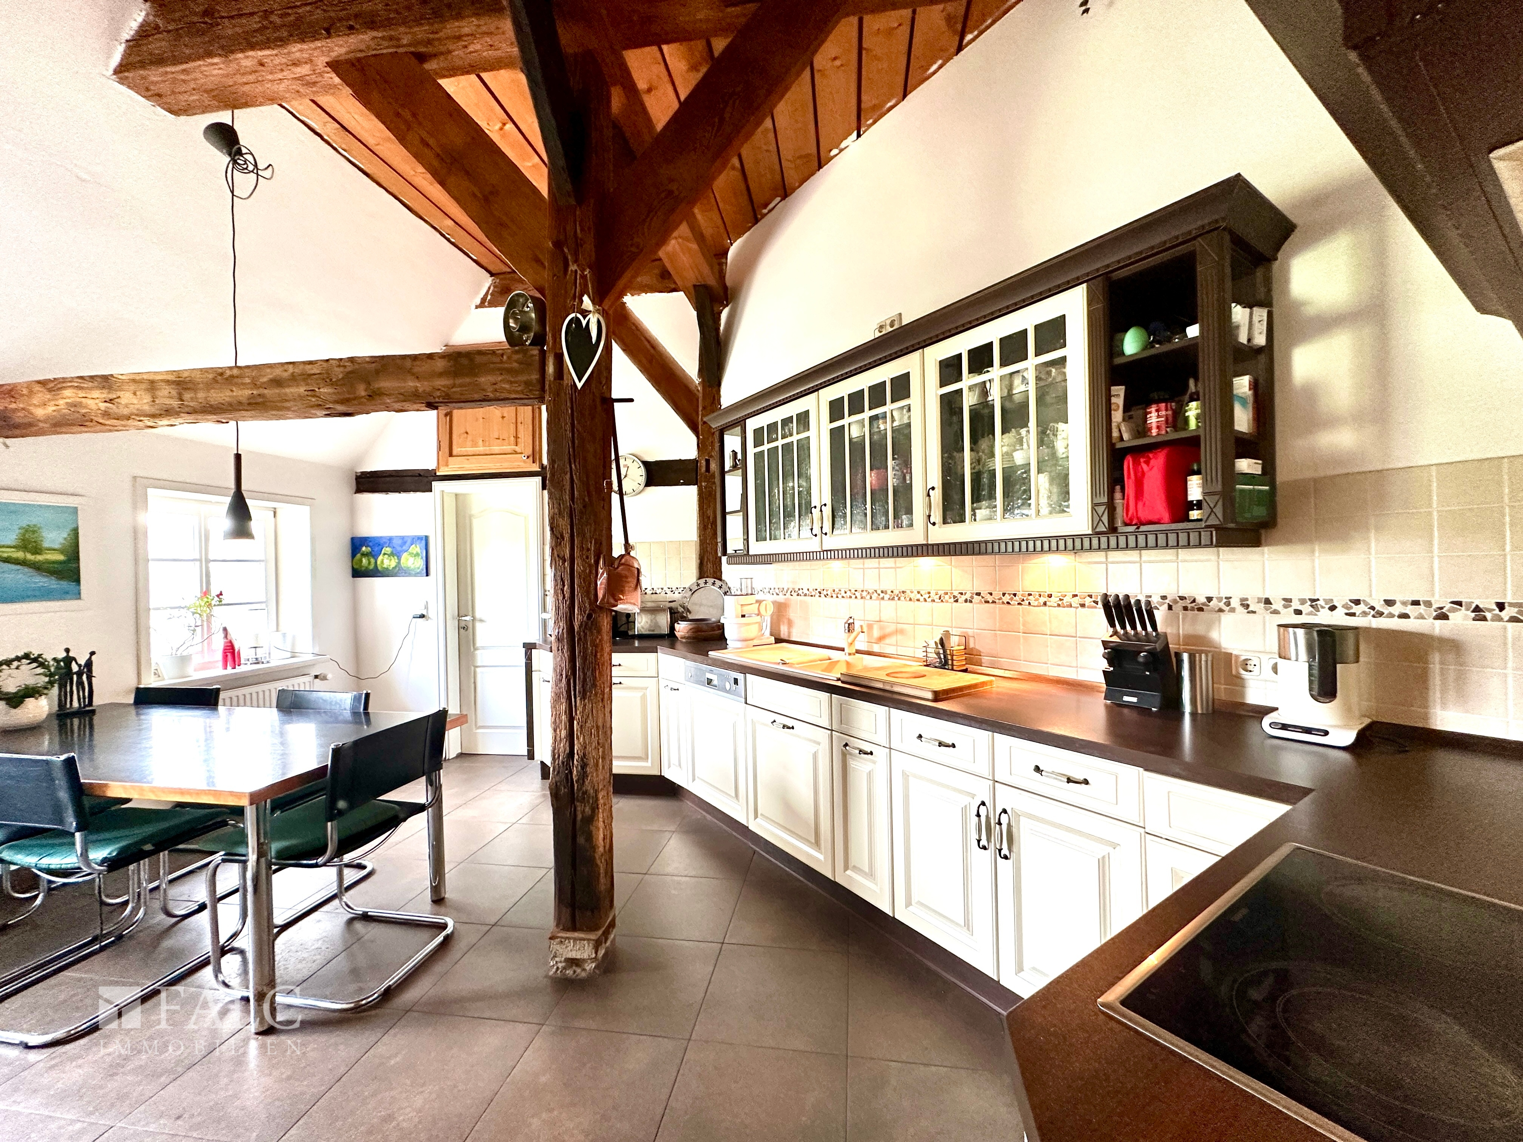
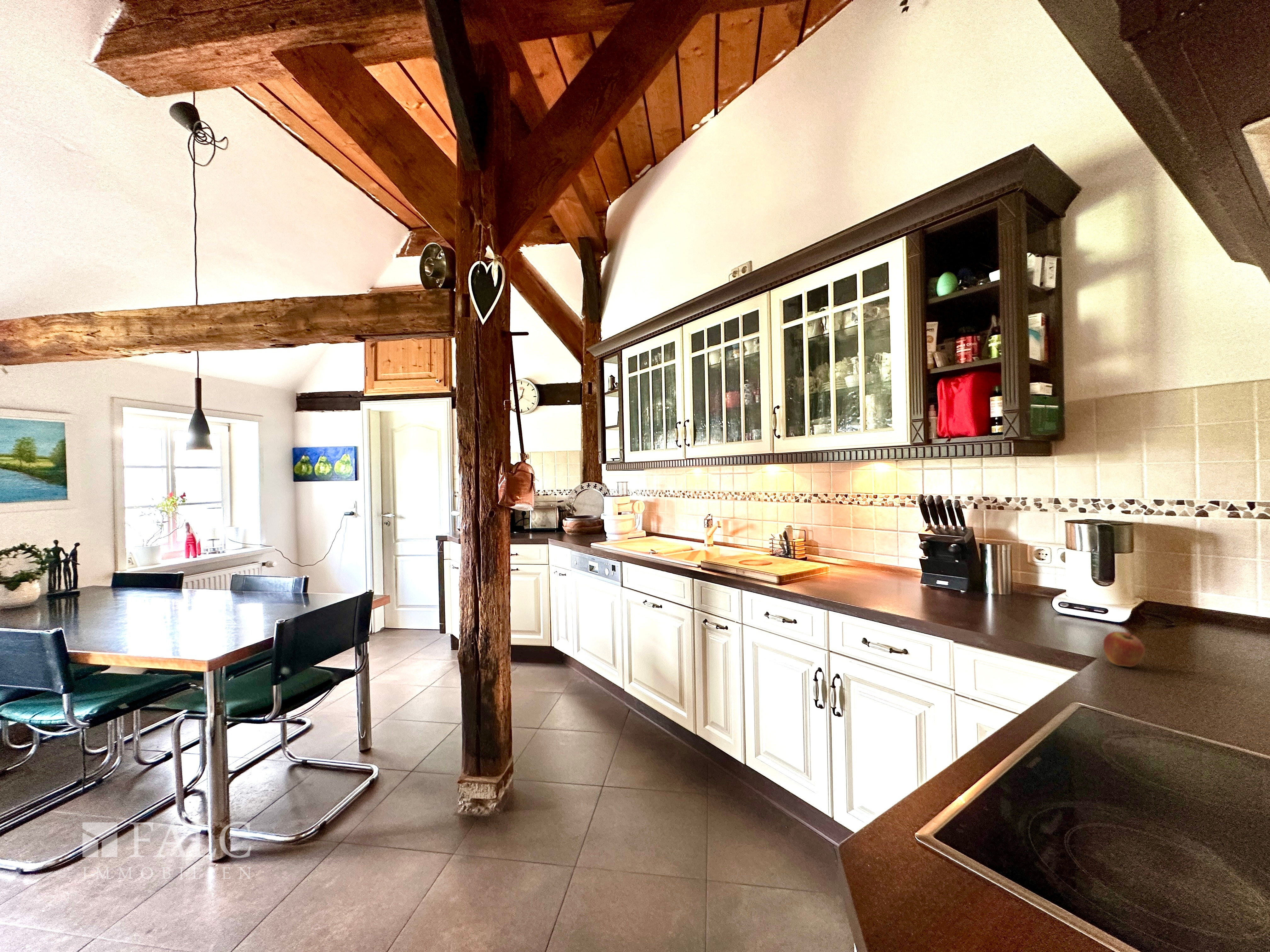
+ fruit [1103,631,1146,667]
